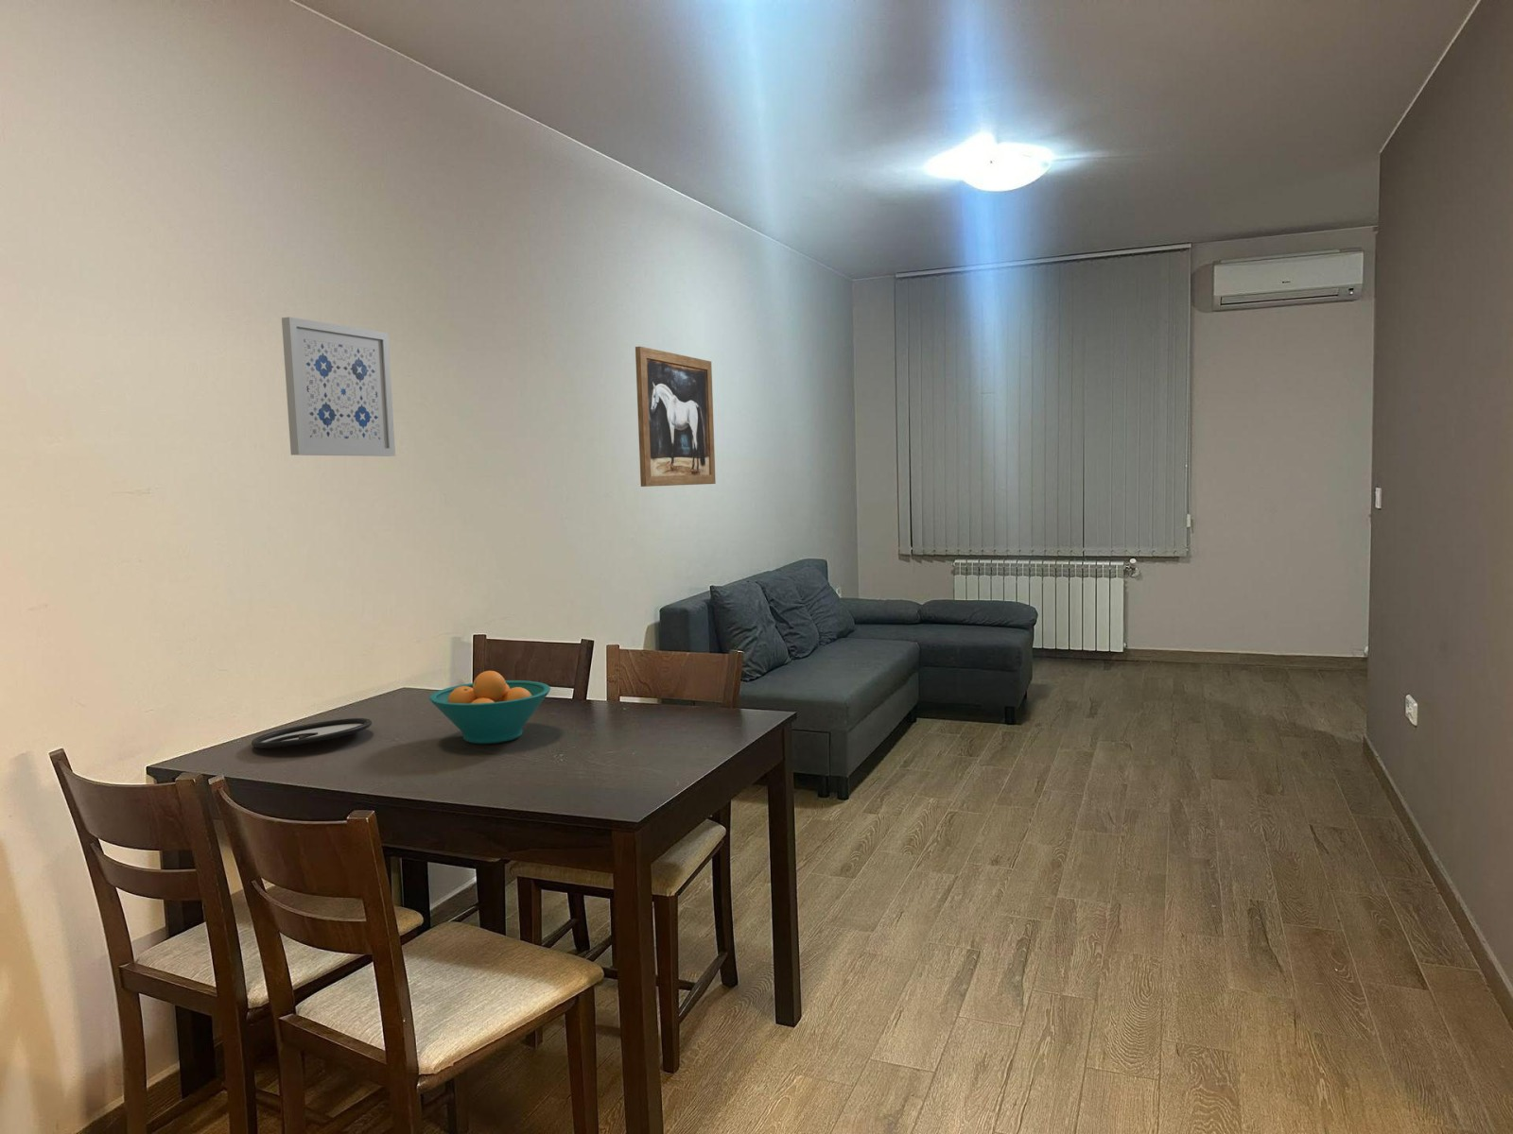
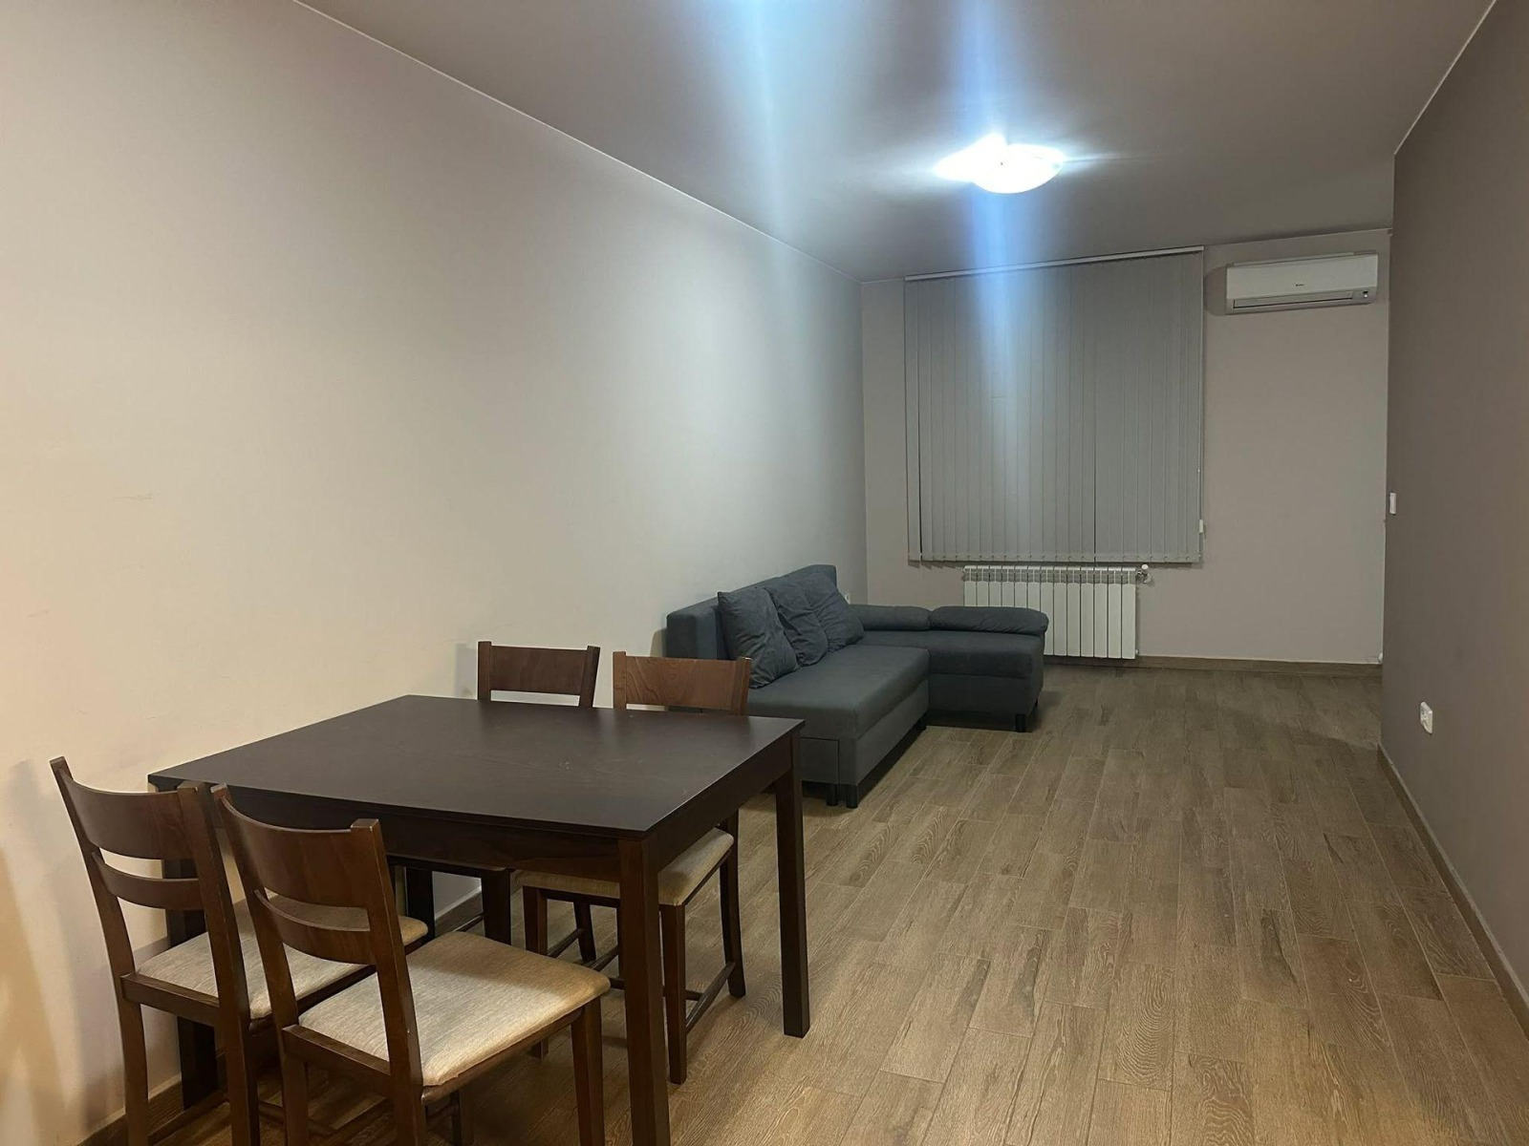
- wall art [635,345,717,487]
- wall art [281,317,397,457]
- fruit bowl [429,669,552,744]
- plate [250,717,373,749]
